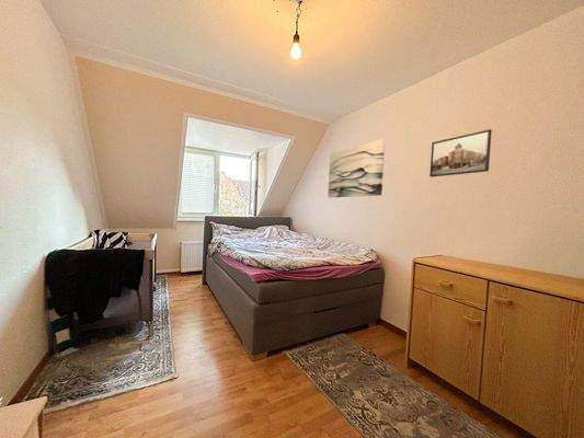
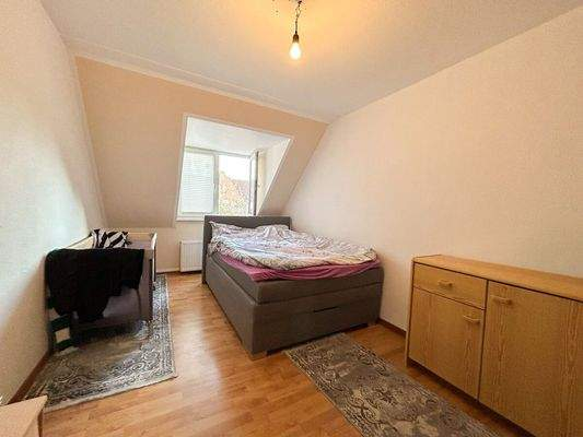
- wall art [327,138,386,198]
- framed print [428,128,493,178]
